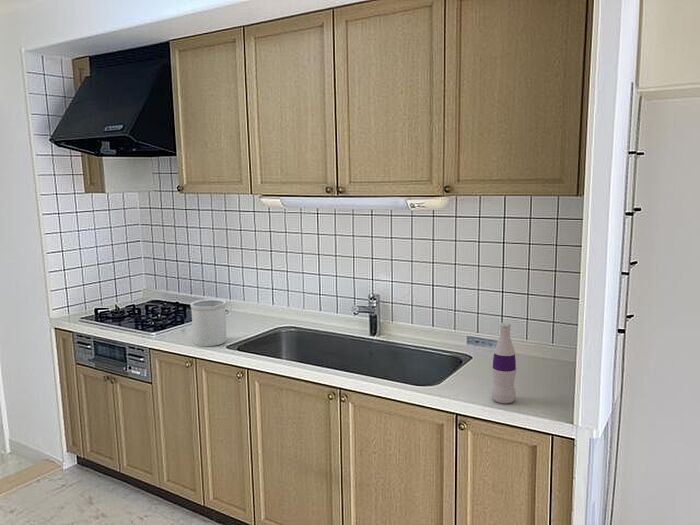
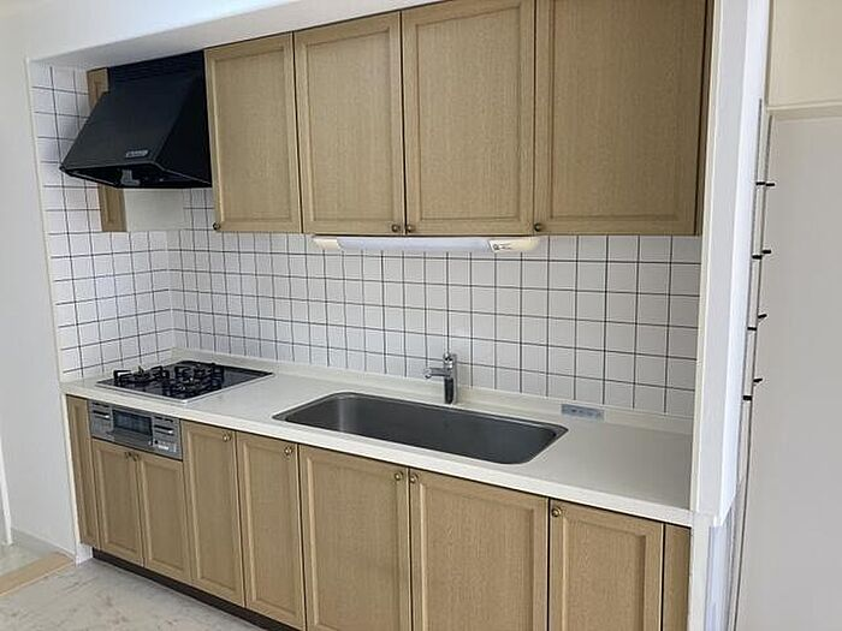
- utensil holder [189,298,227,347]
- bottle [491,322,517,404]
